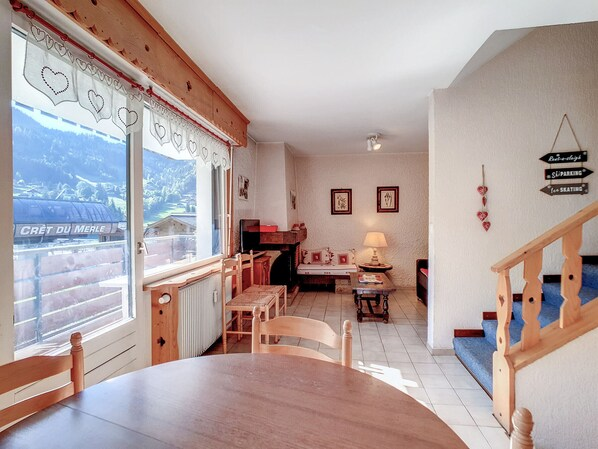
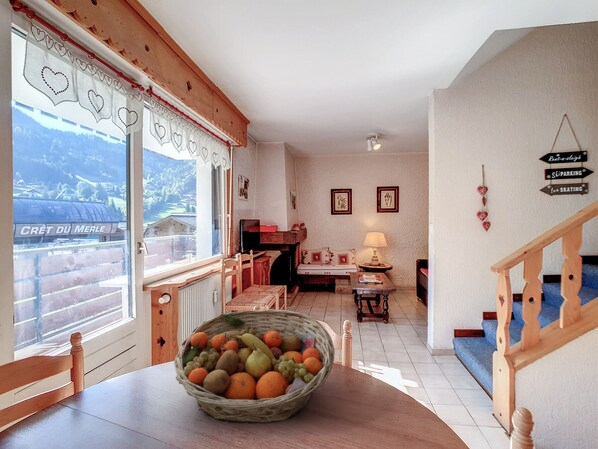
+ fruit basket [173,308,336,425]
